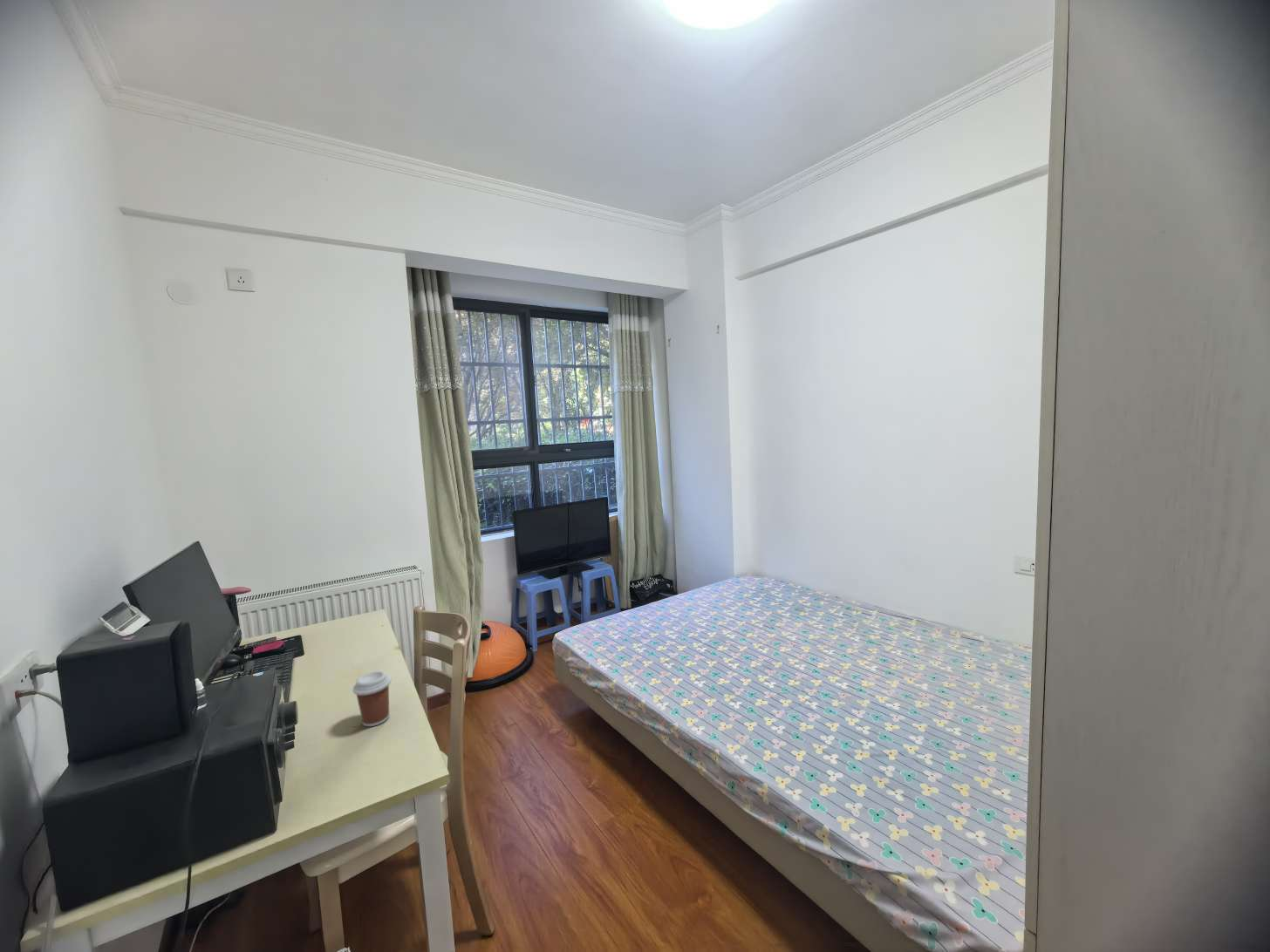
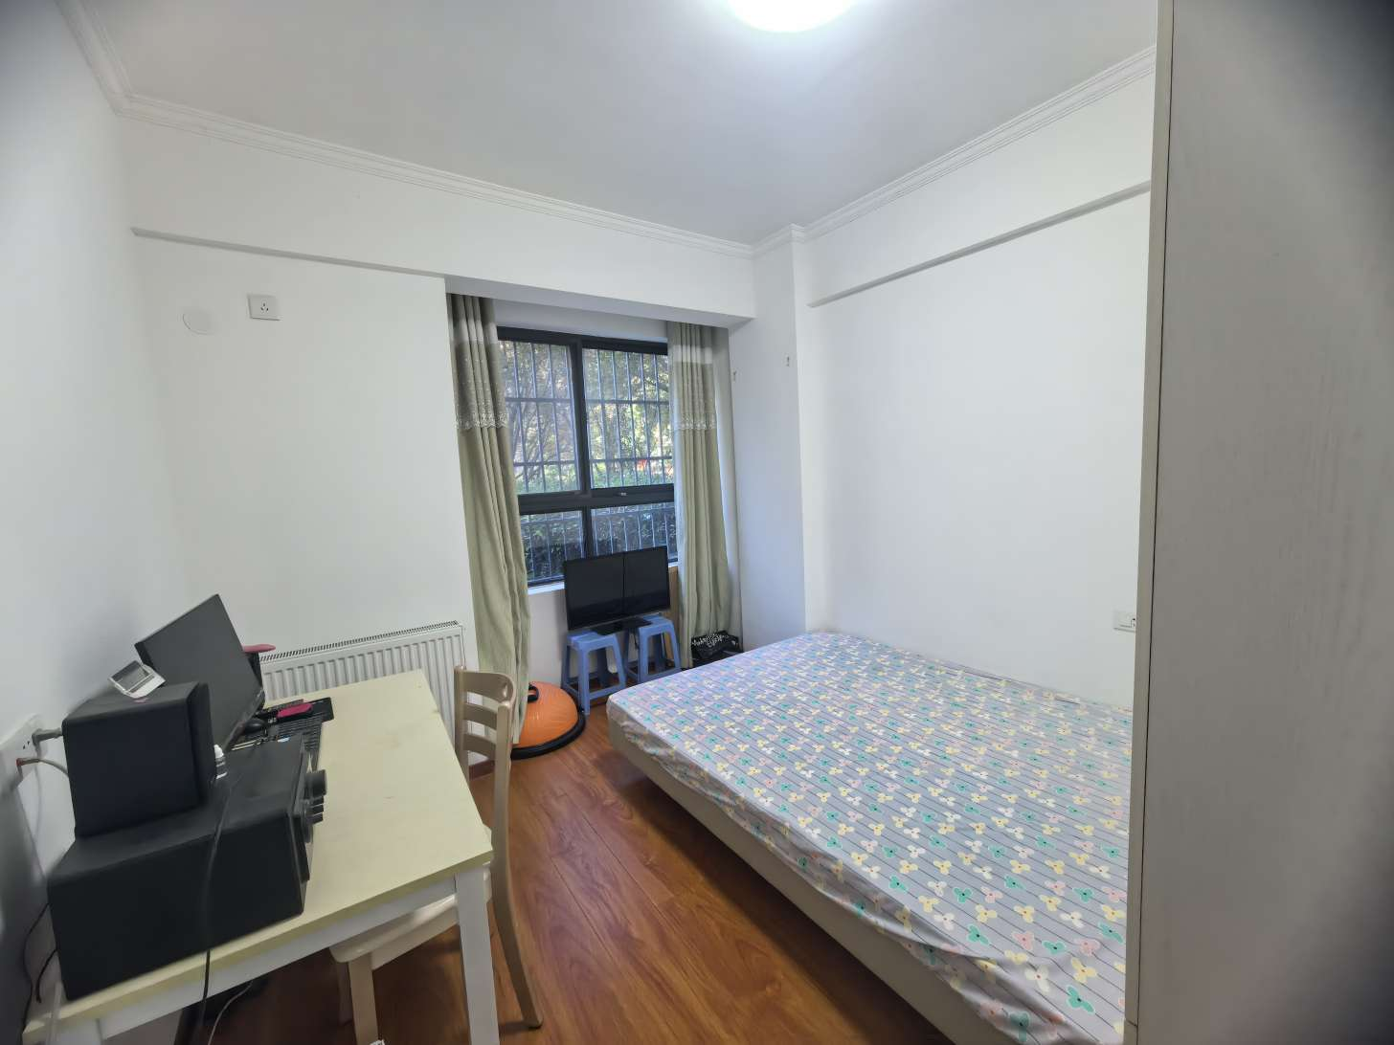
- coffee cup [352,670,392,727]
